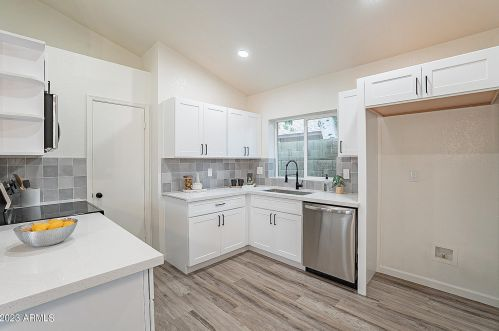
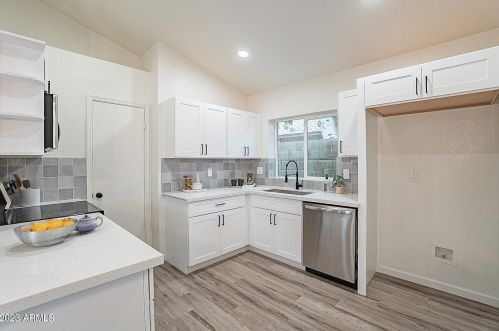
+ teapot [73,214,104,234]
